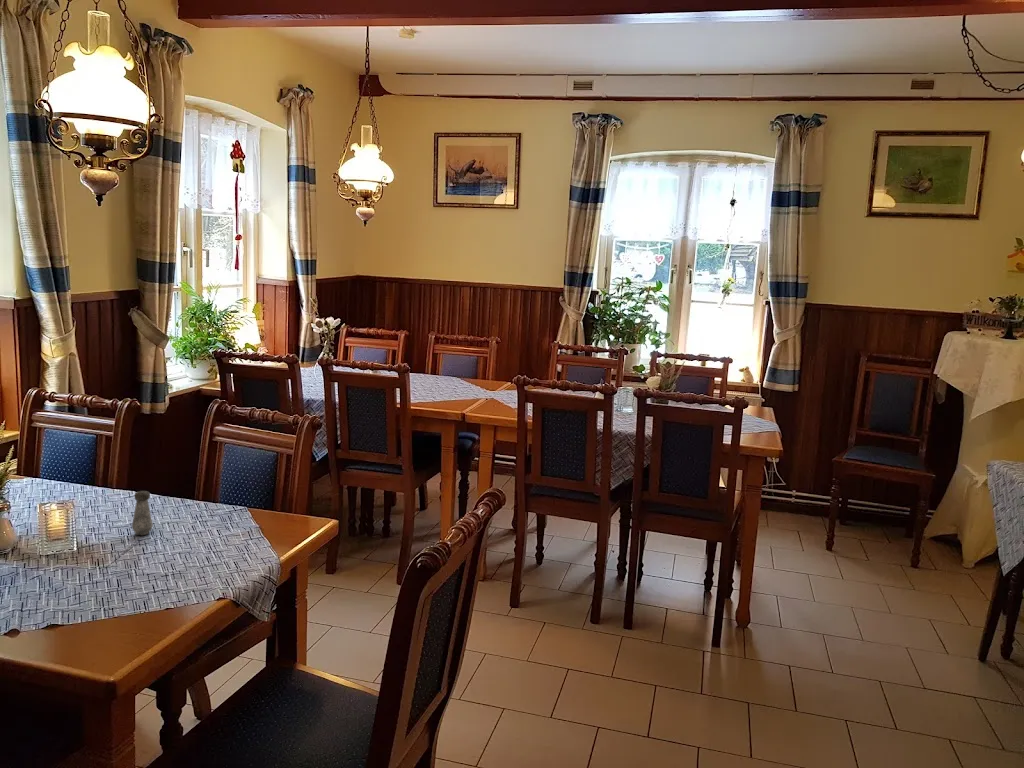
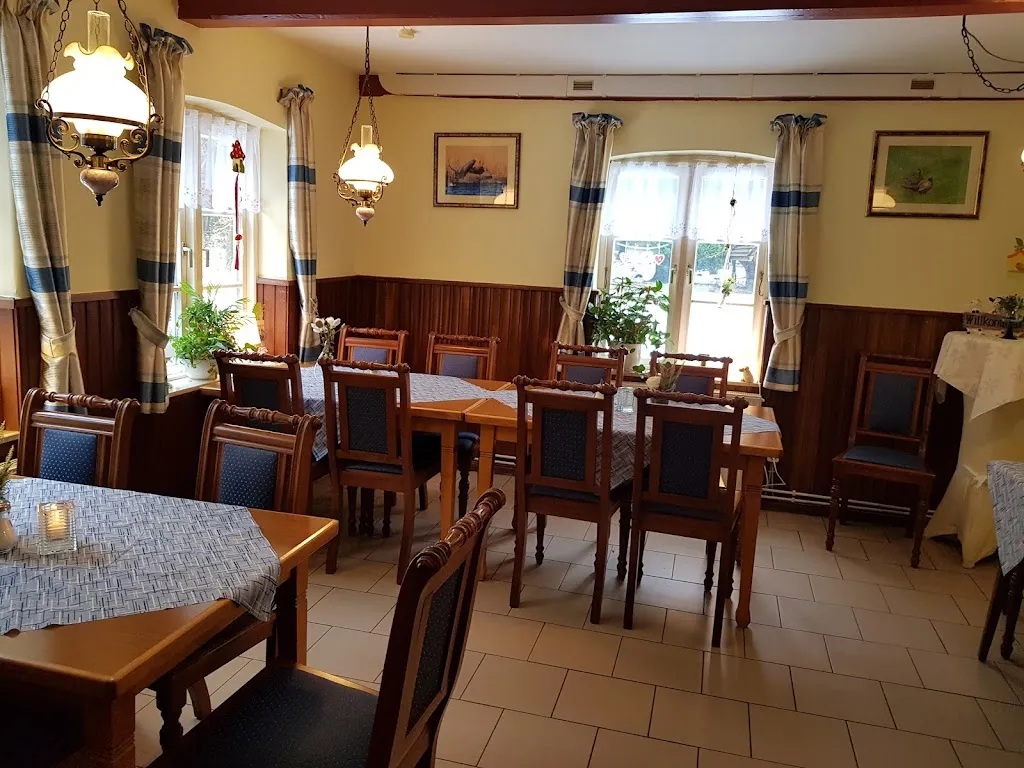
- salt shaker [131,490,154,536]
